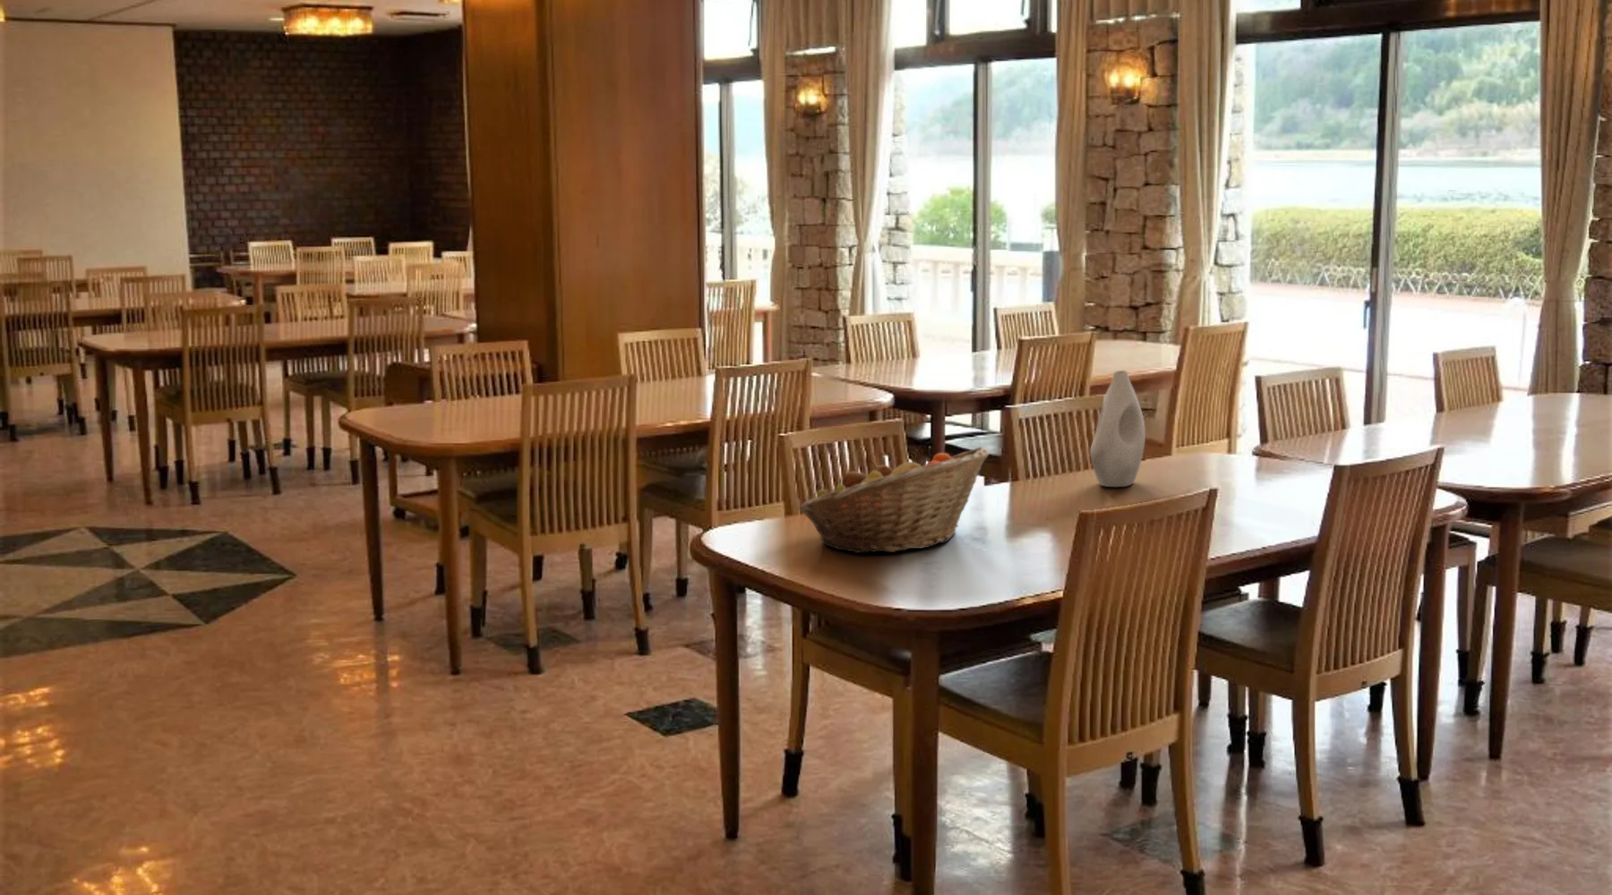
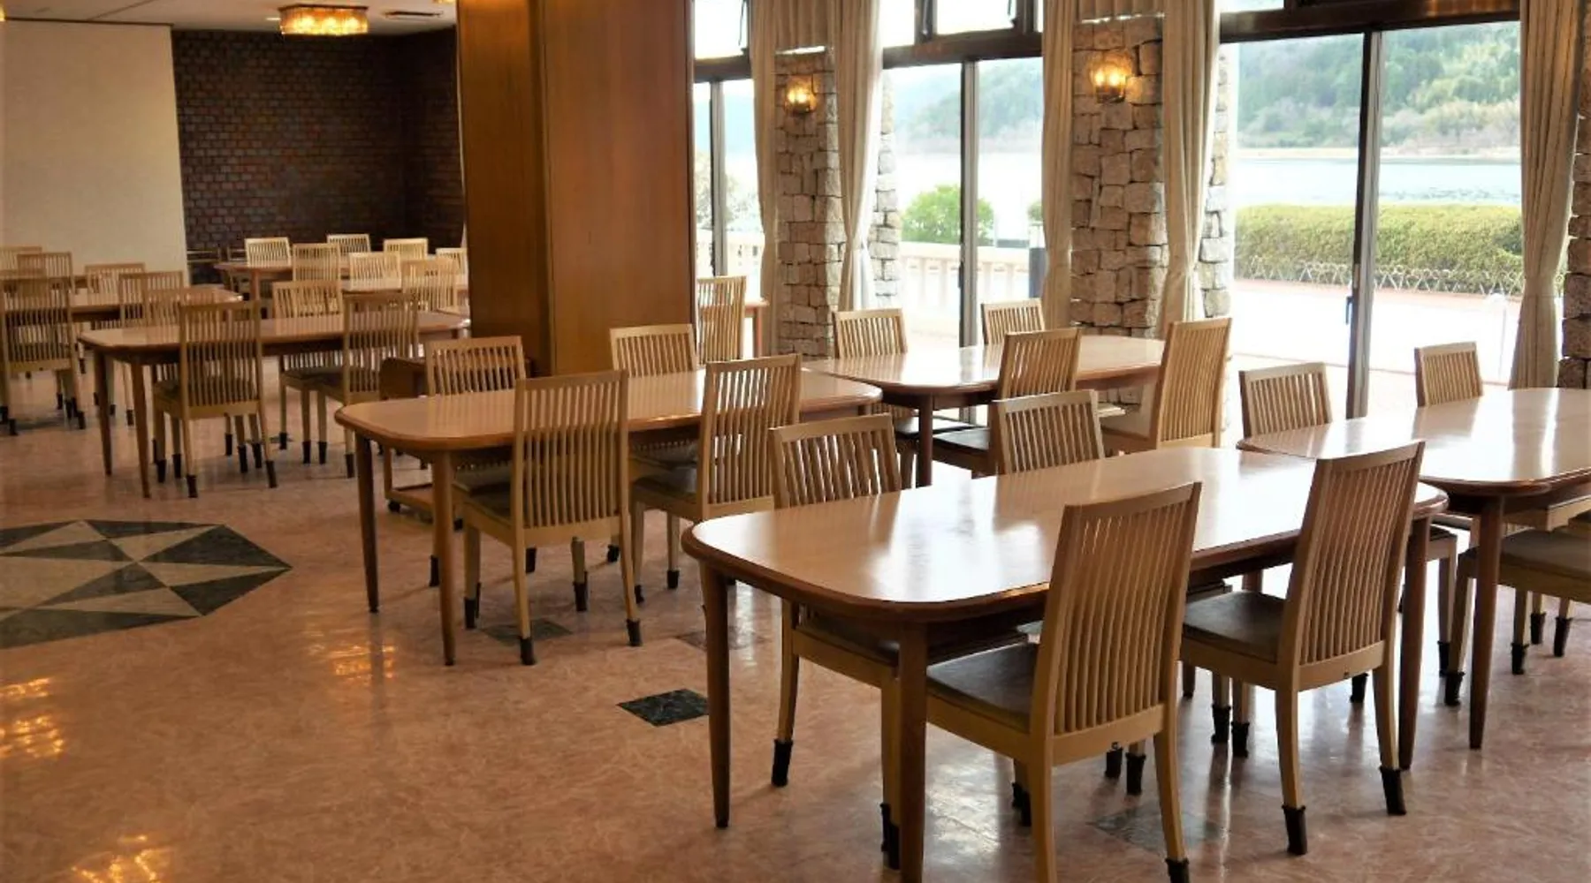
- vase [1089,369,1147,488]
- fruit basket [799,445,990,554]
